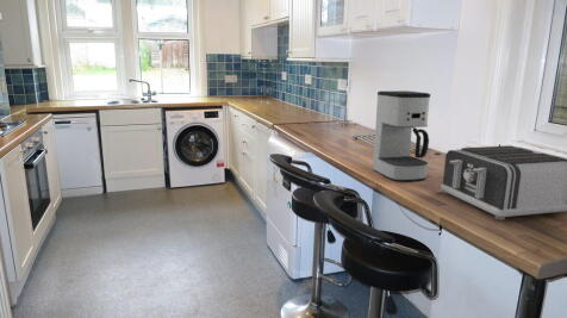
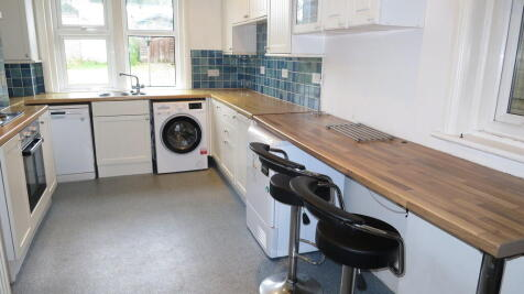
- coffee maker [372,89,431,182]
- toaster [440,144,567,222]
